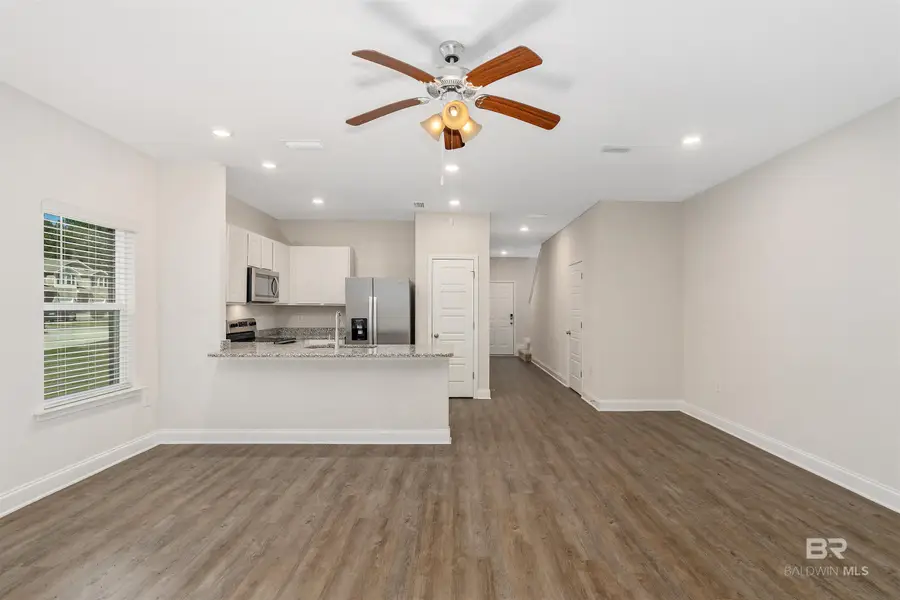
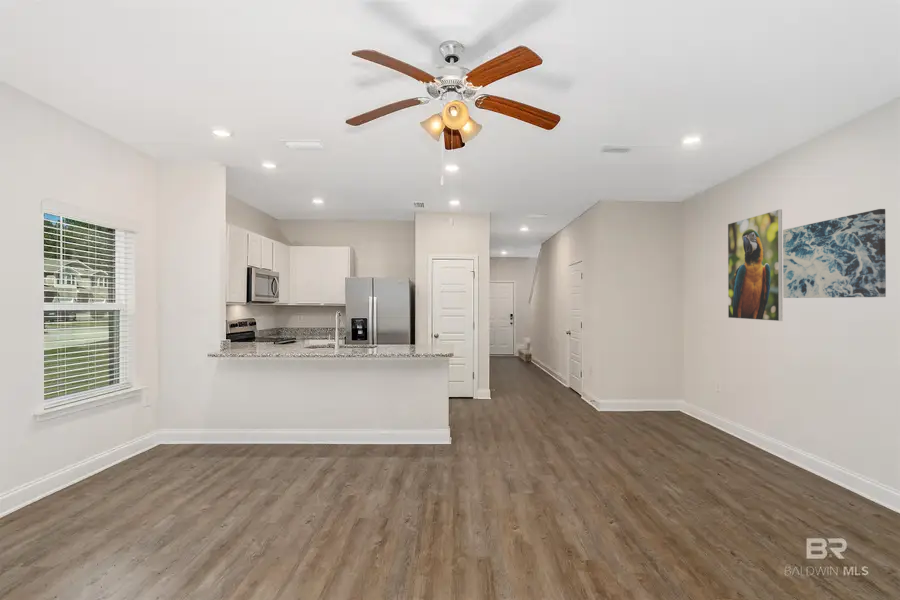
+ wall art [782,208,887,299]
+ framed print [727,209,783,322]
